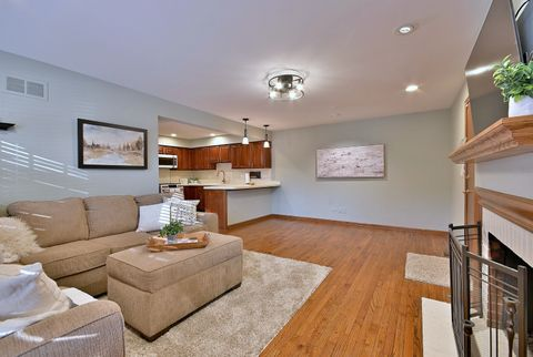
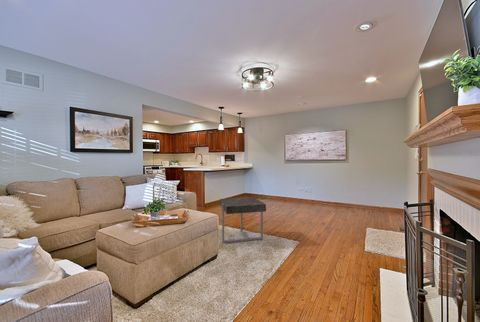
+ side table [219,197,267,244]
